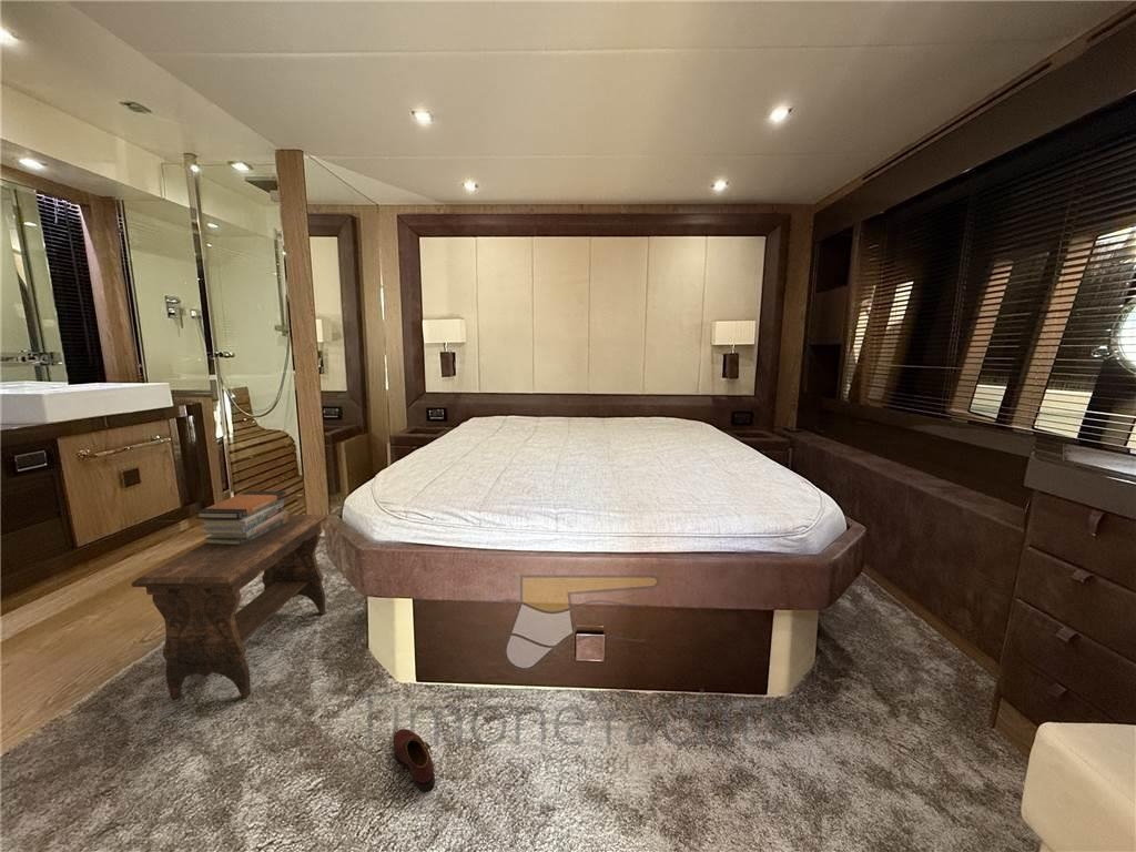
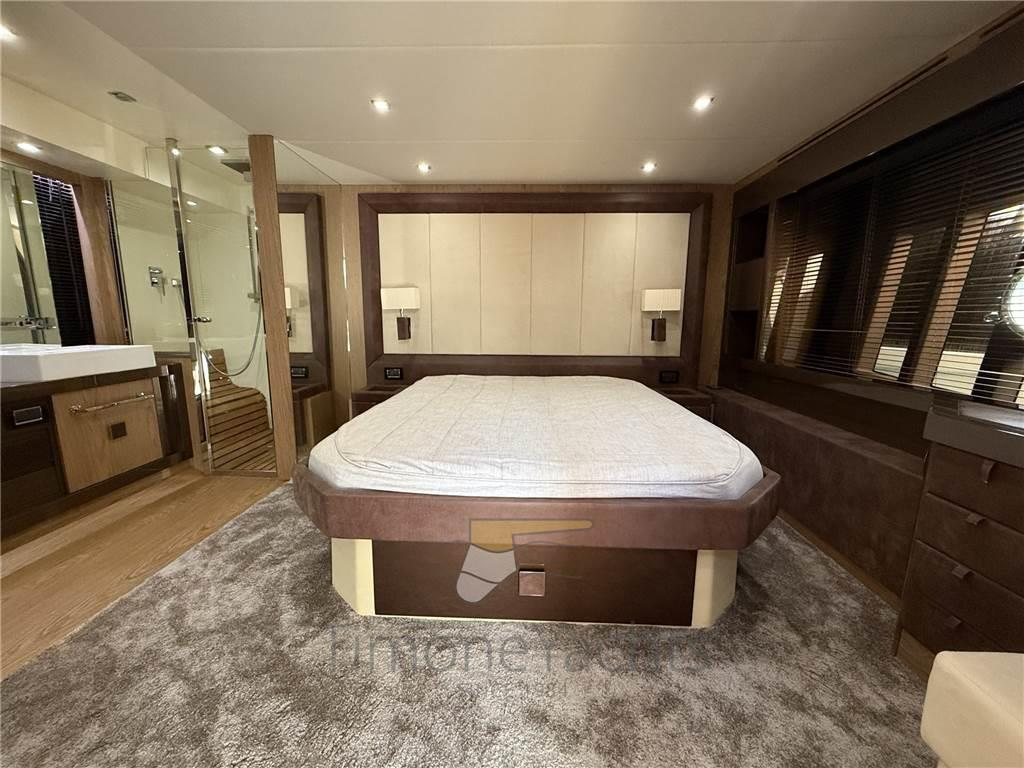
- shoe [393,728,436,792]
- book stack [194,489,290,546]
- footstool [131,514,327,700]
